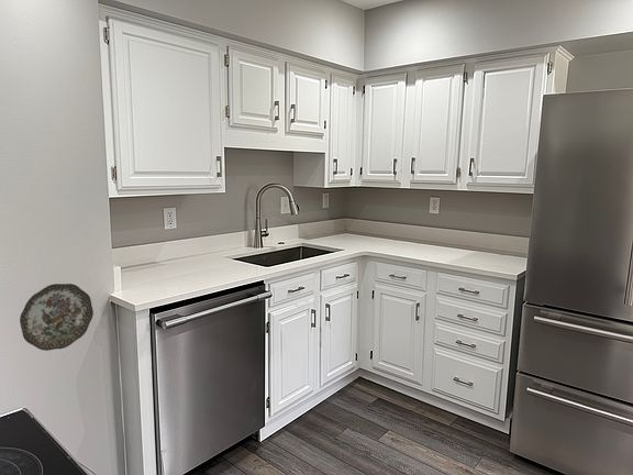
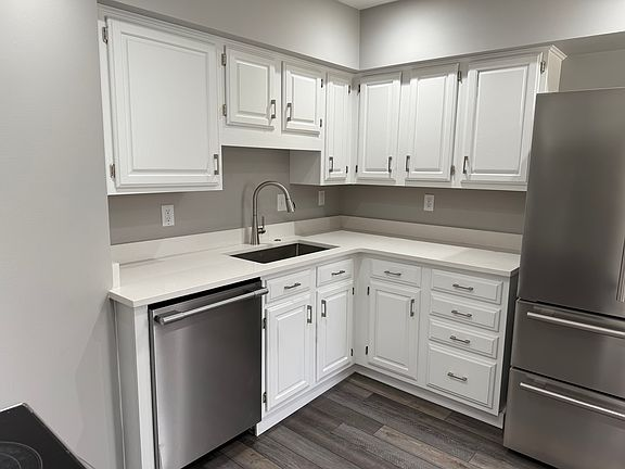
- decorative plate [19,283,95,352]
